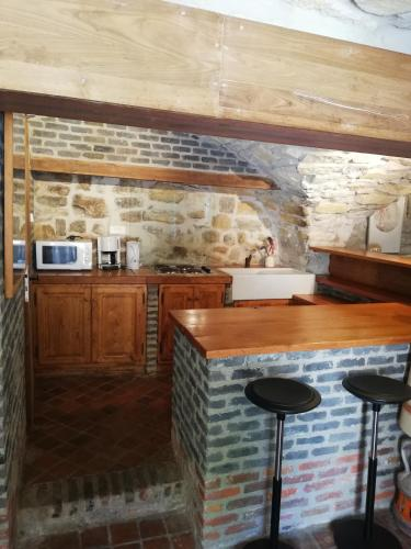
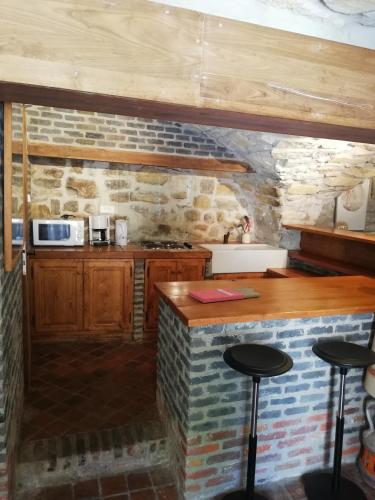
+ cutting board [188,286,262,304]
